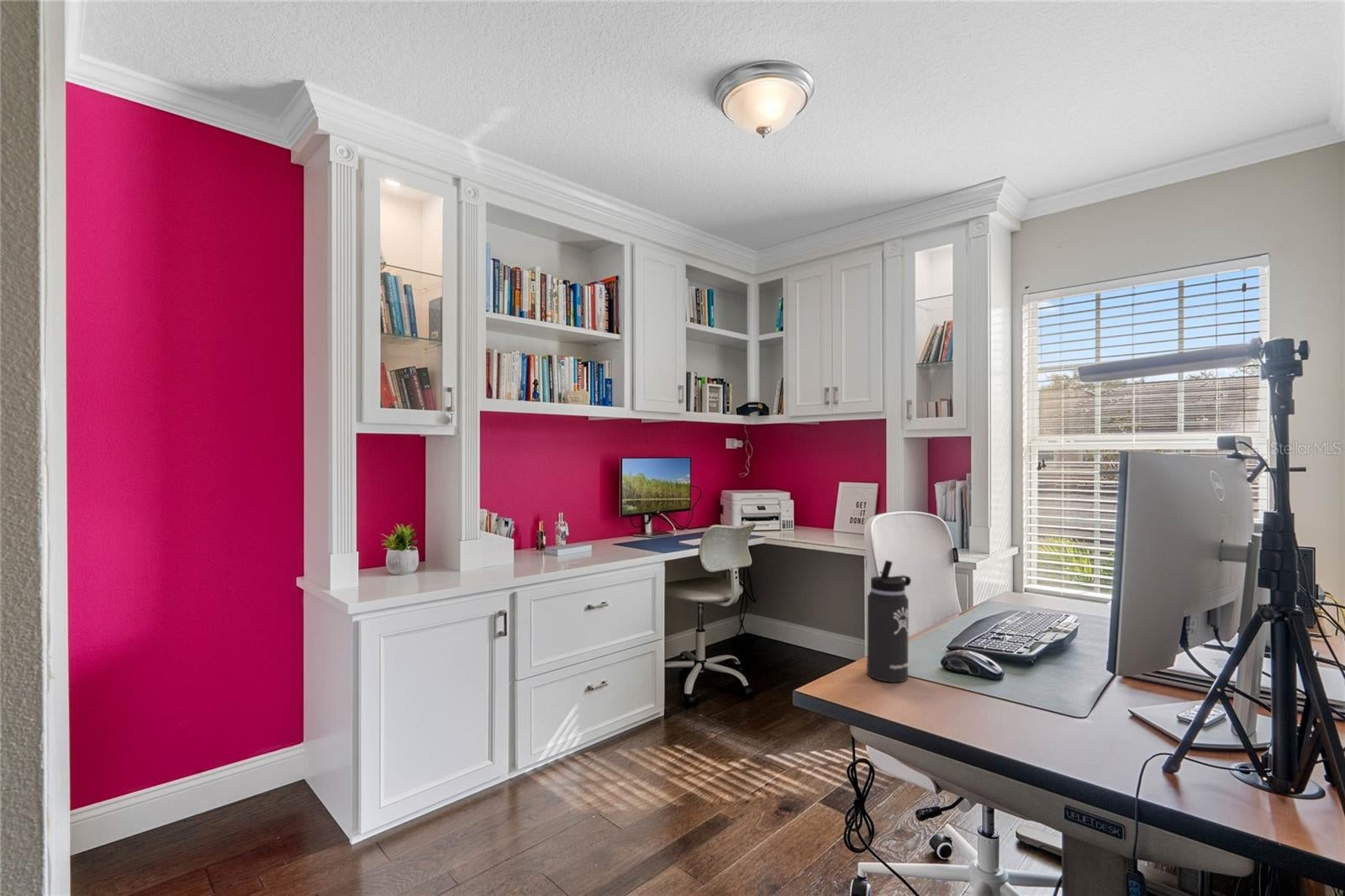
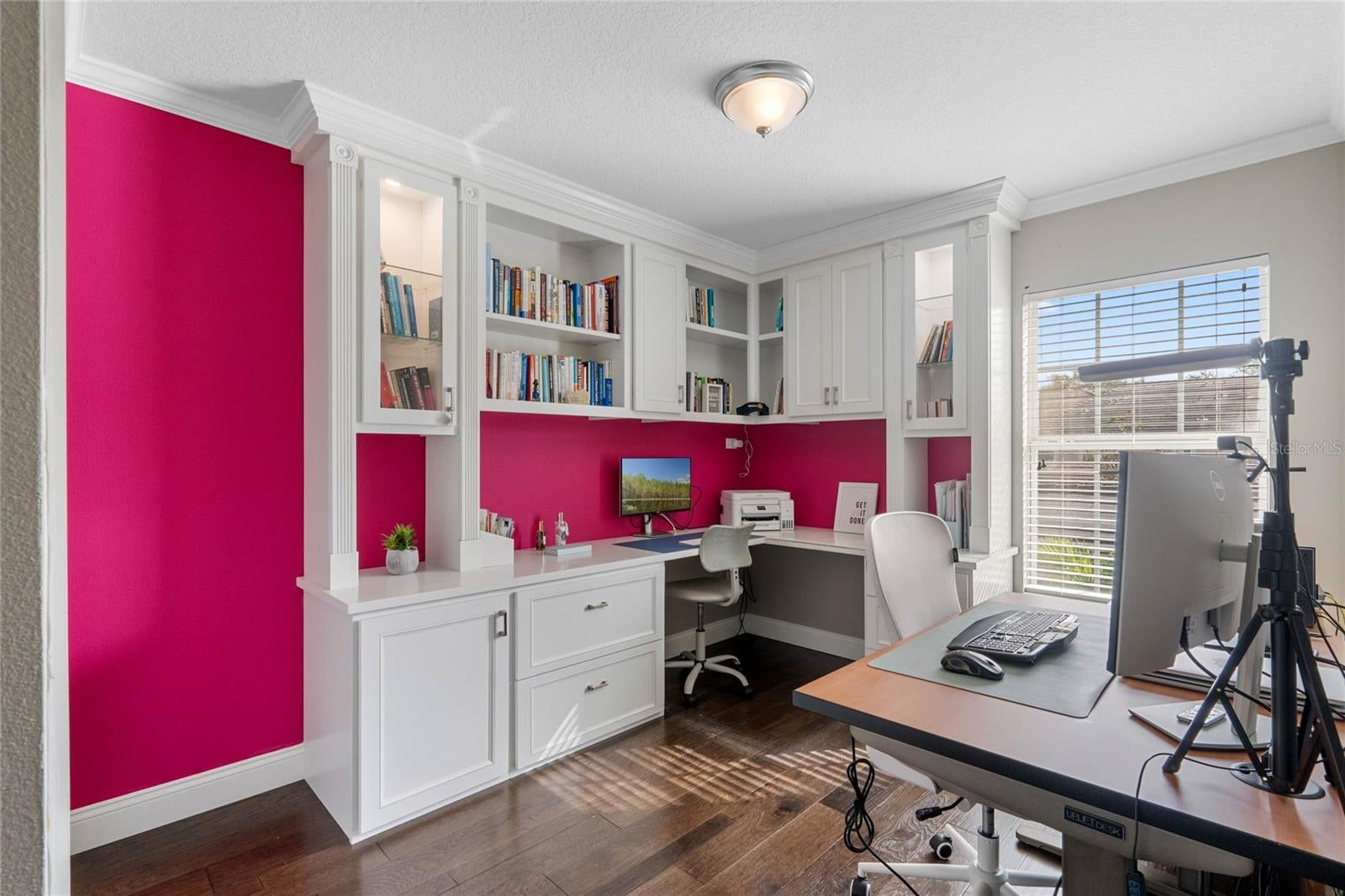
- thermos bottle [866,560,912,683]
